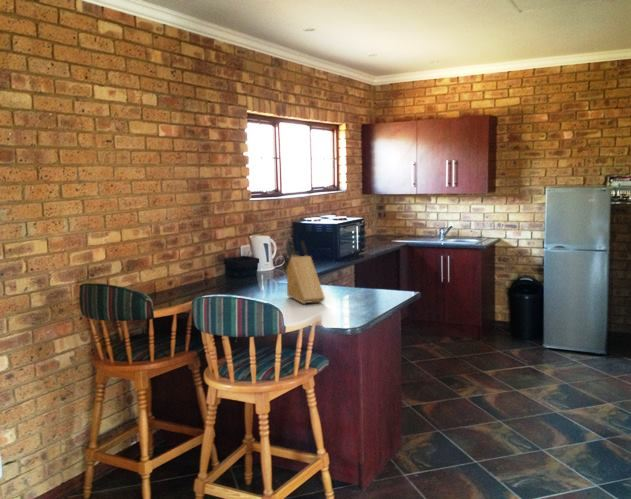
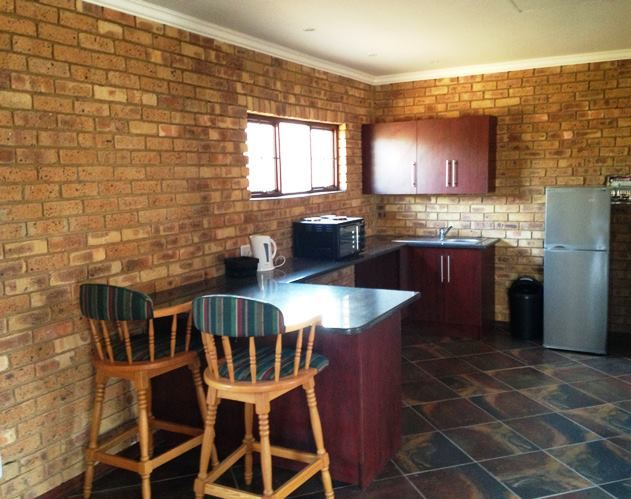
- knife block [281,237,326,305]
